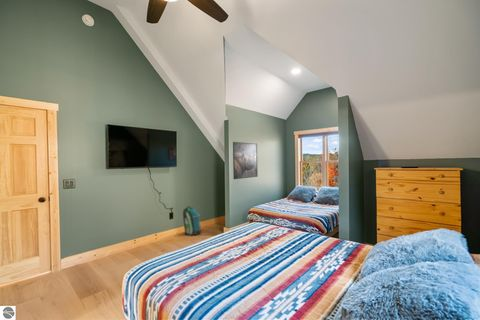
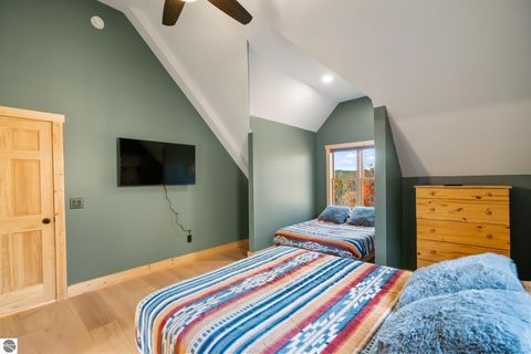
- backpack [182,205,202,236]
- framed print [232,141,259,180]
